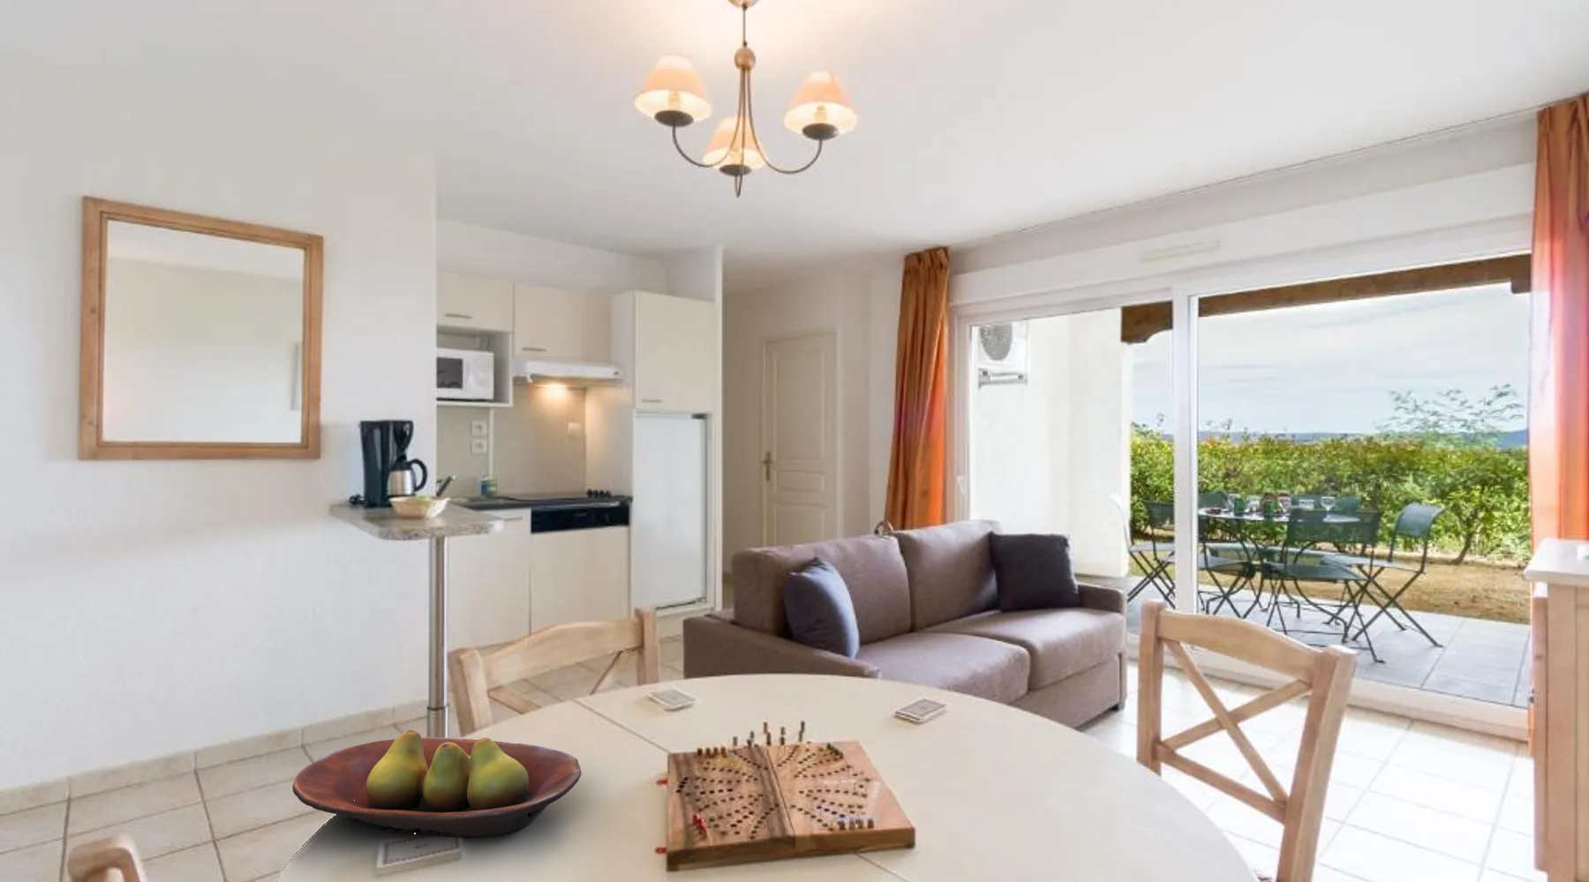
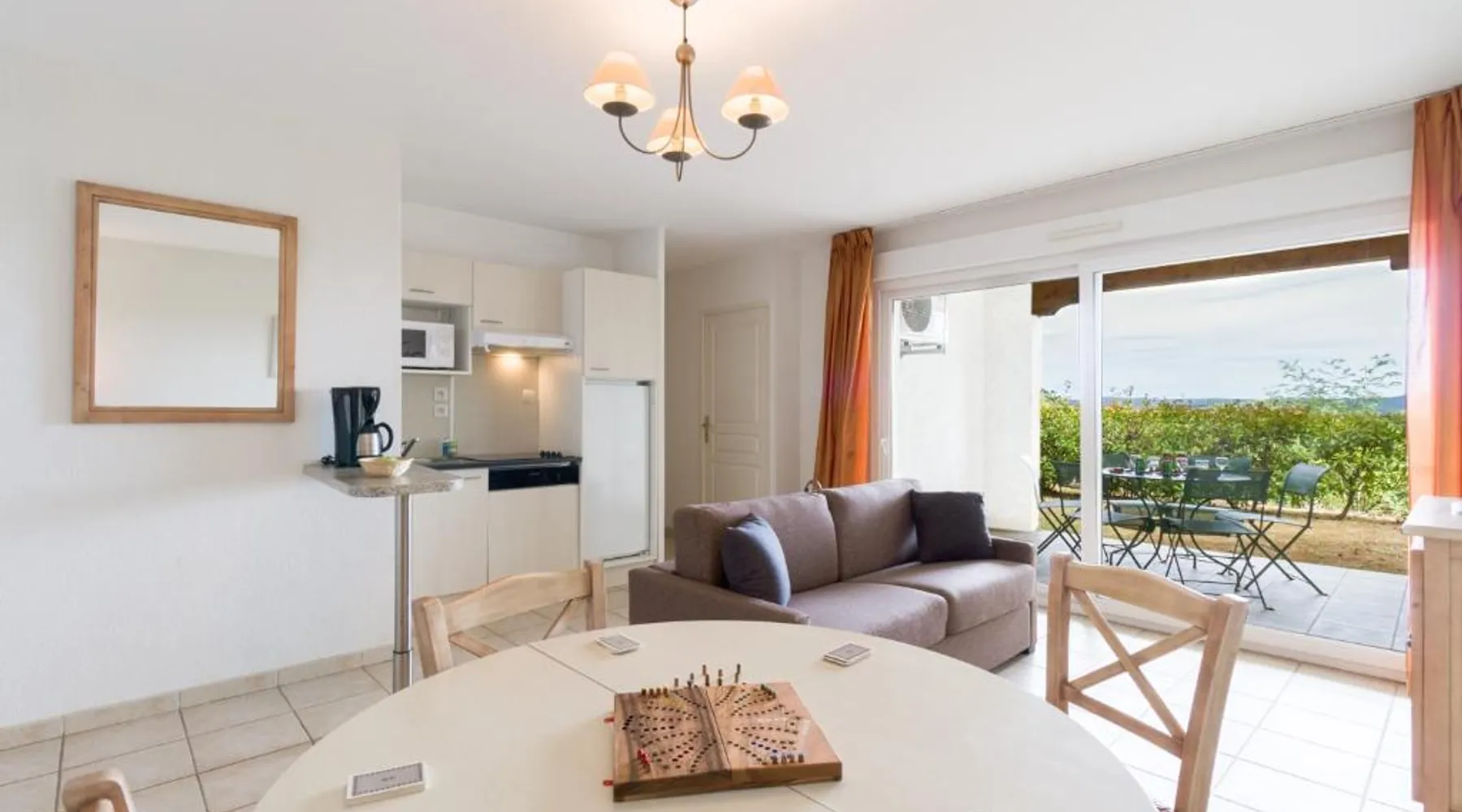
- fruit bowl [291,730,583,839]
